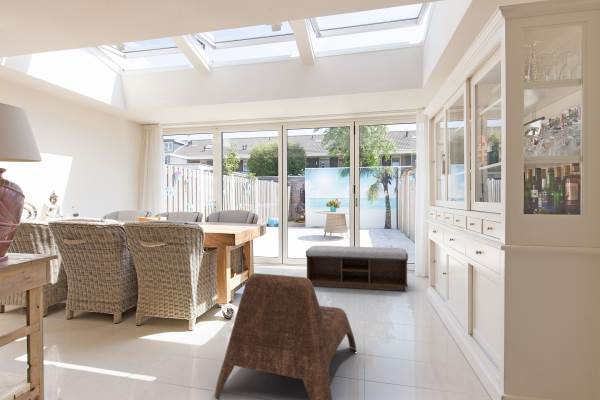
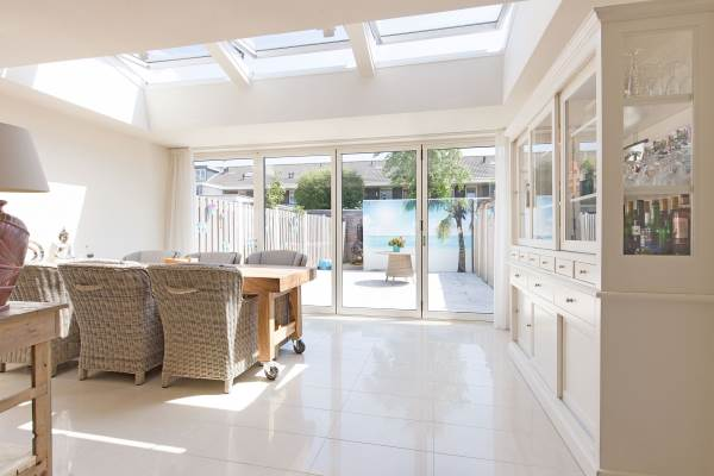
- lounge chair [214,272,357,400]
- bench [305,245,409,292]
